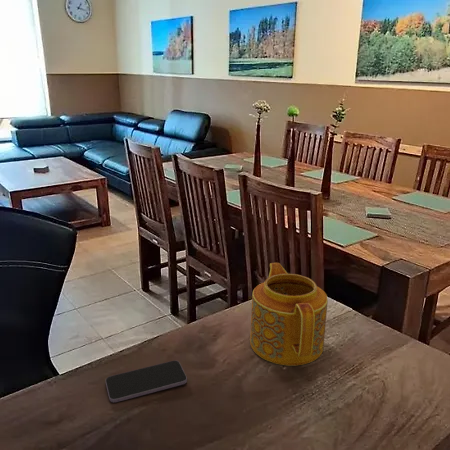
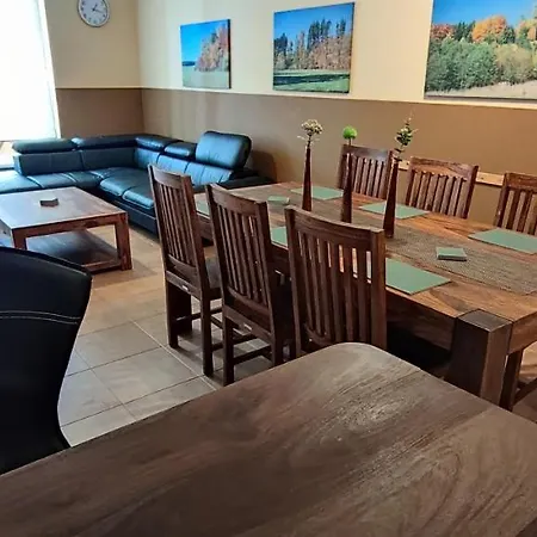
- teapot [249,262,329,367]
- smartphone [104,359,188,403]
